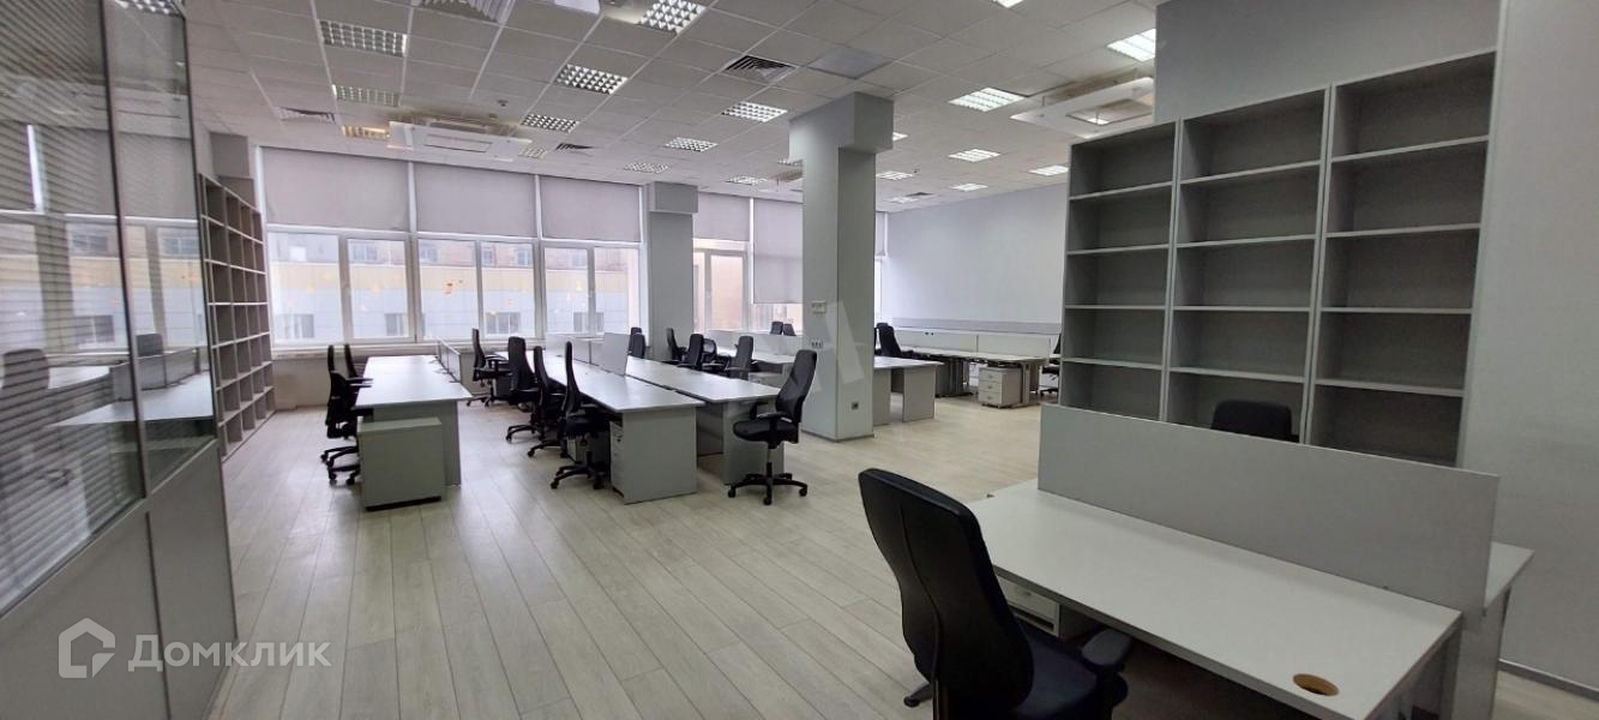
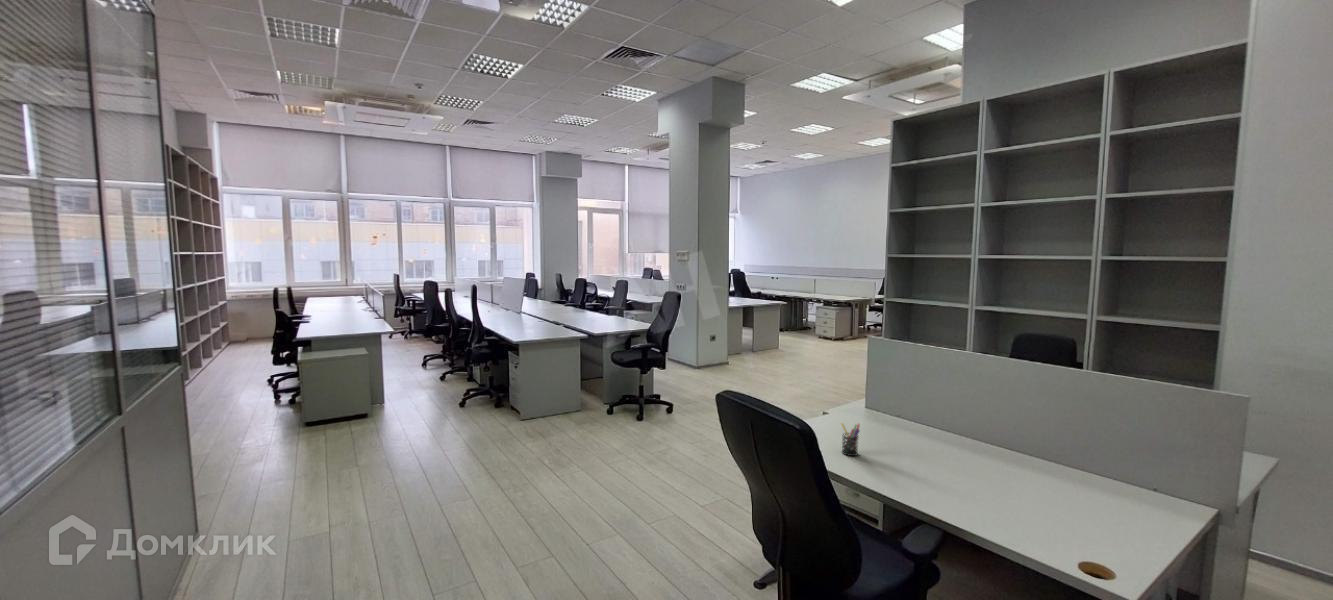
+ pen holder [840,422,861,457]
